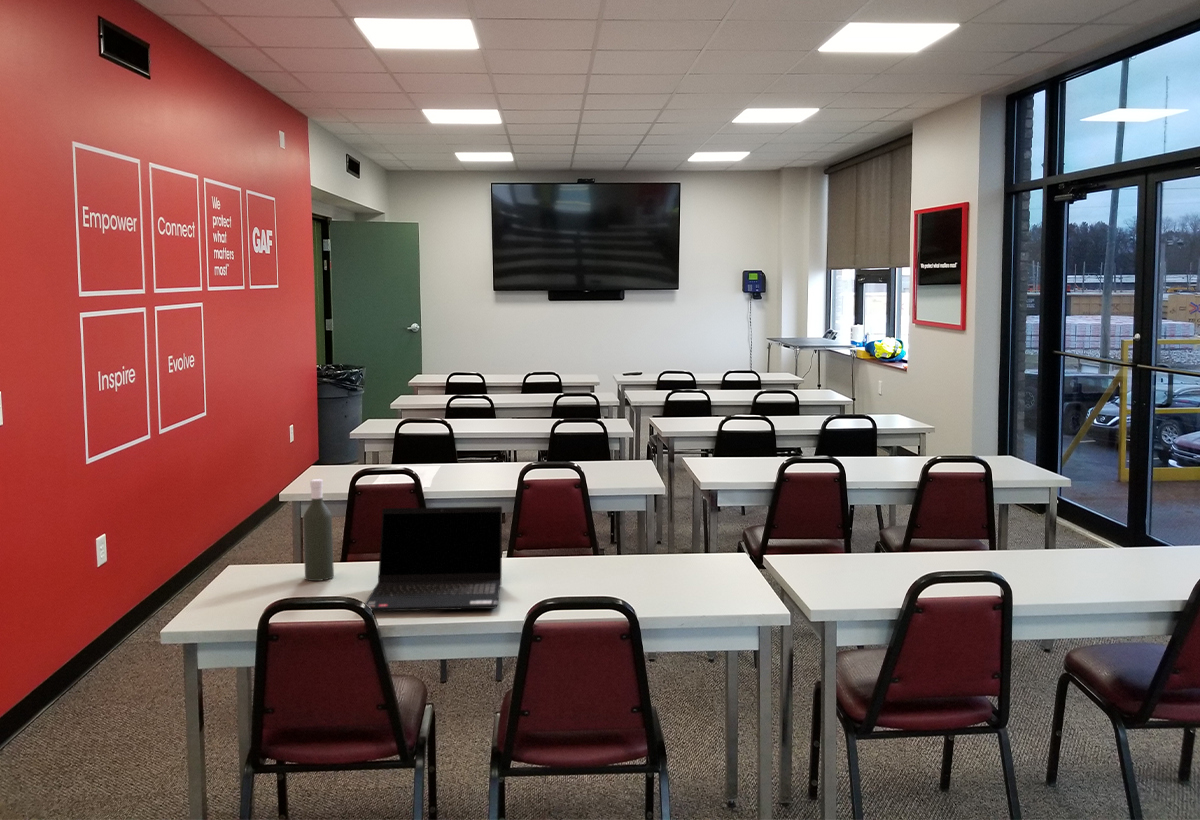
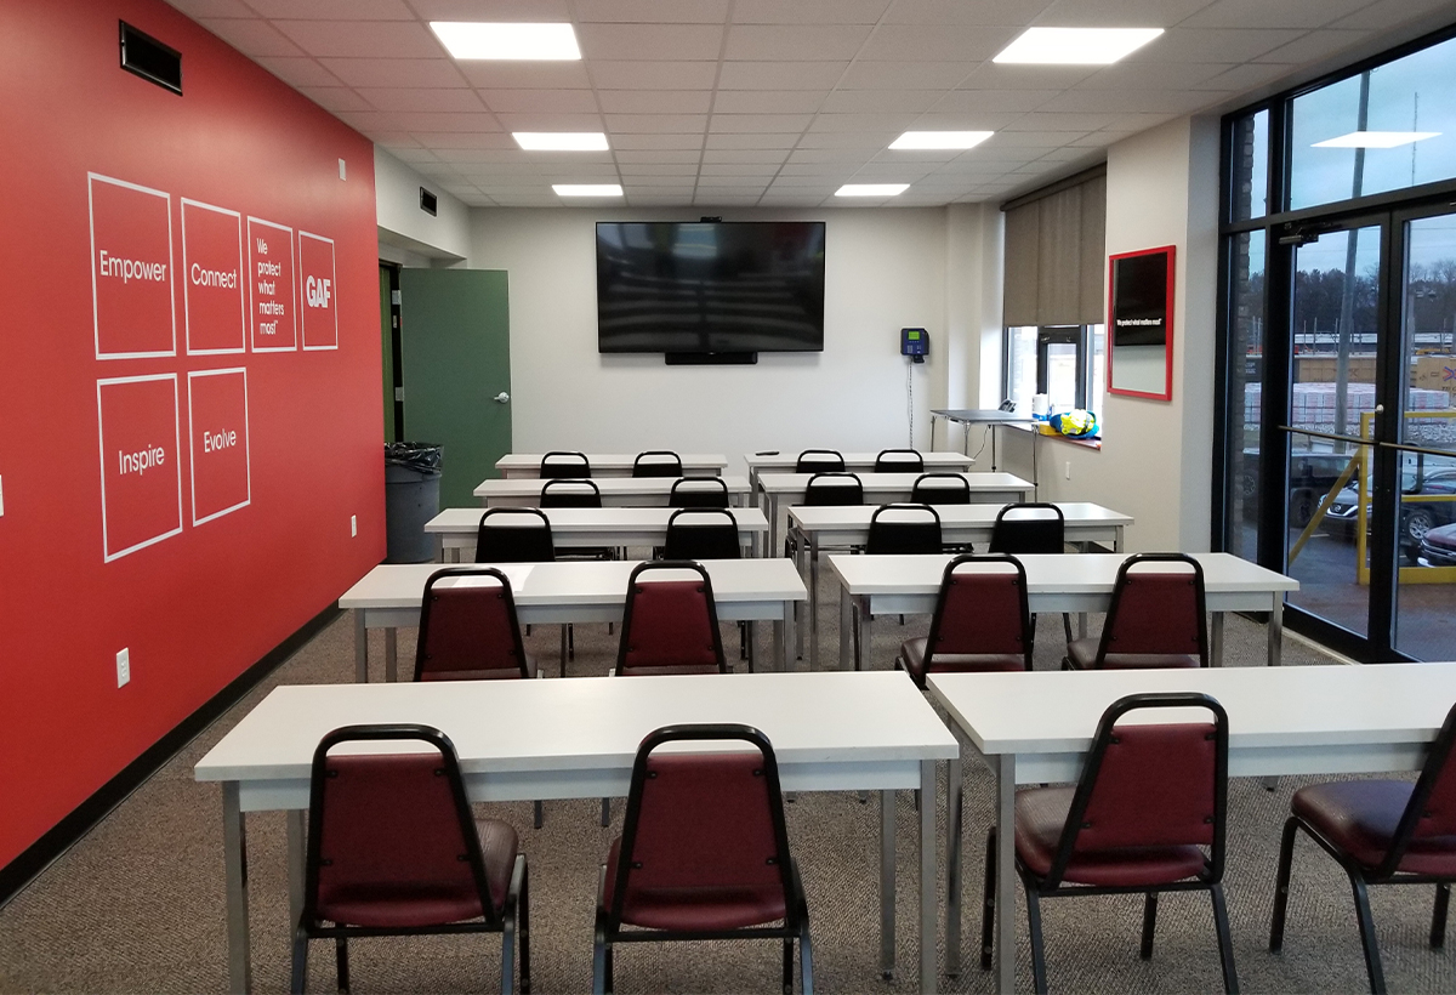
- laptop computer [364,505,503,613]
- bottle [302,478,335,582]
